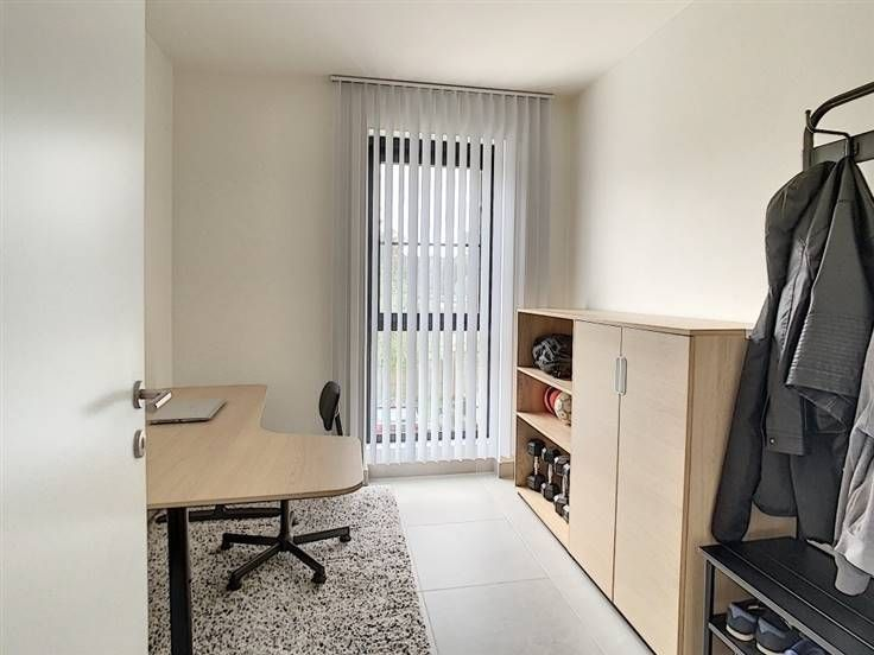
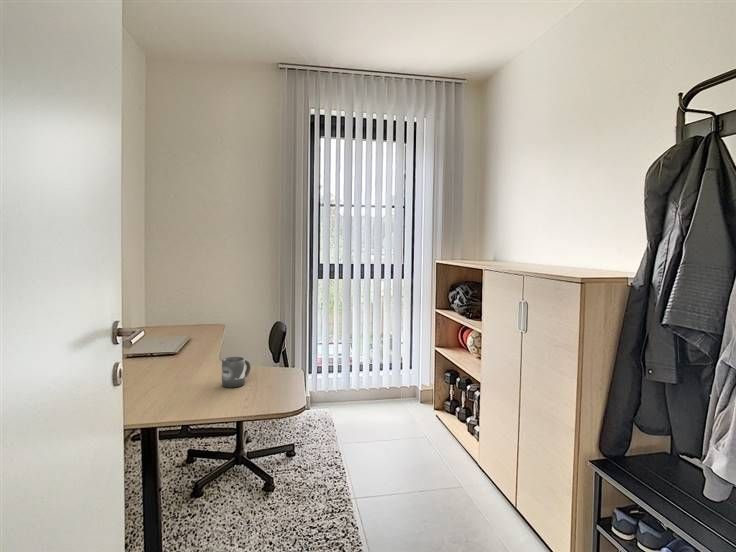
+ mug [221,356,252,388]
